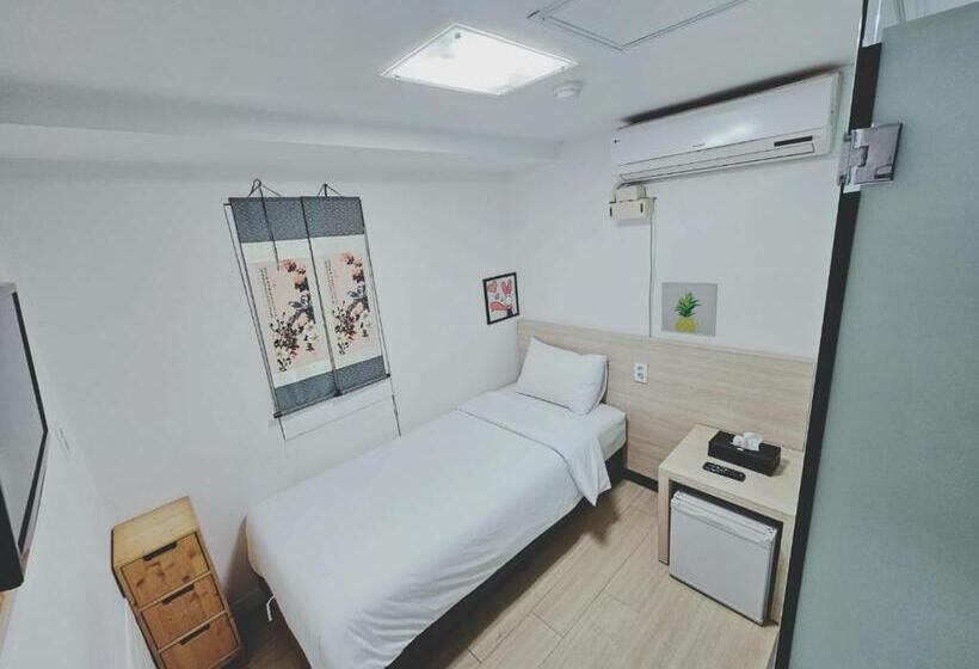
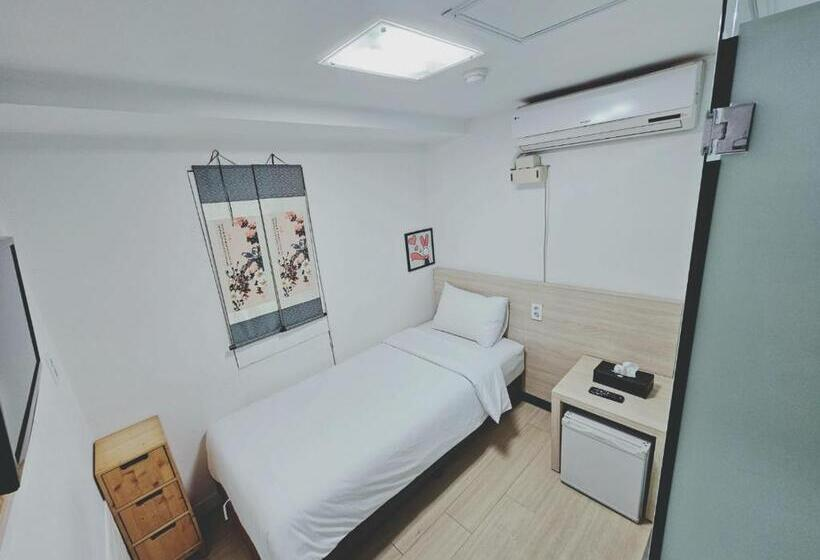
- wall art [660,281,719,338]
